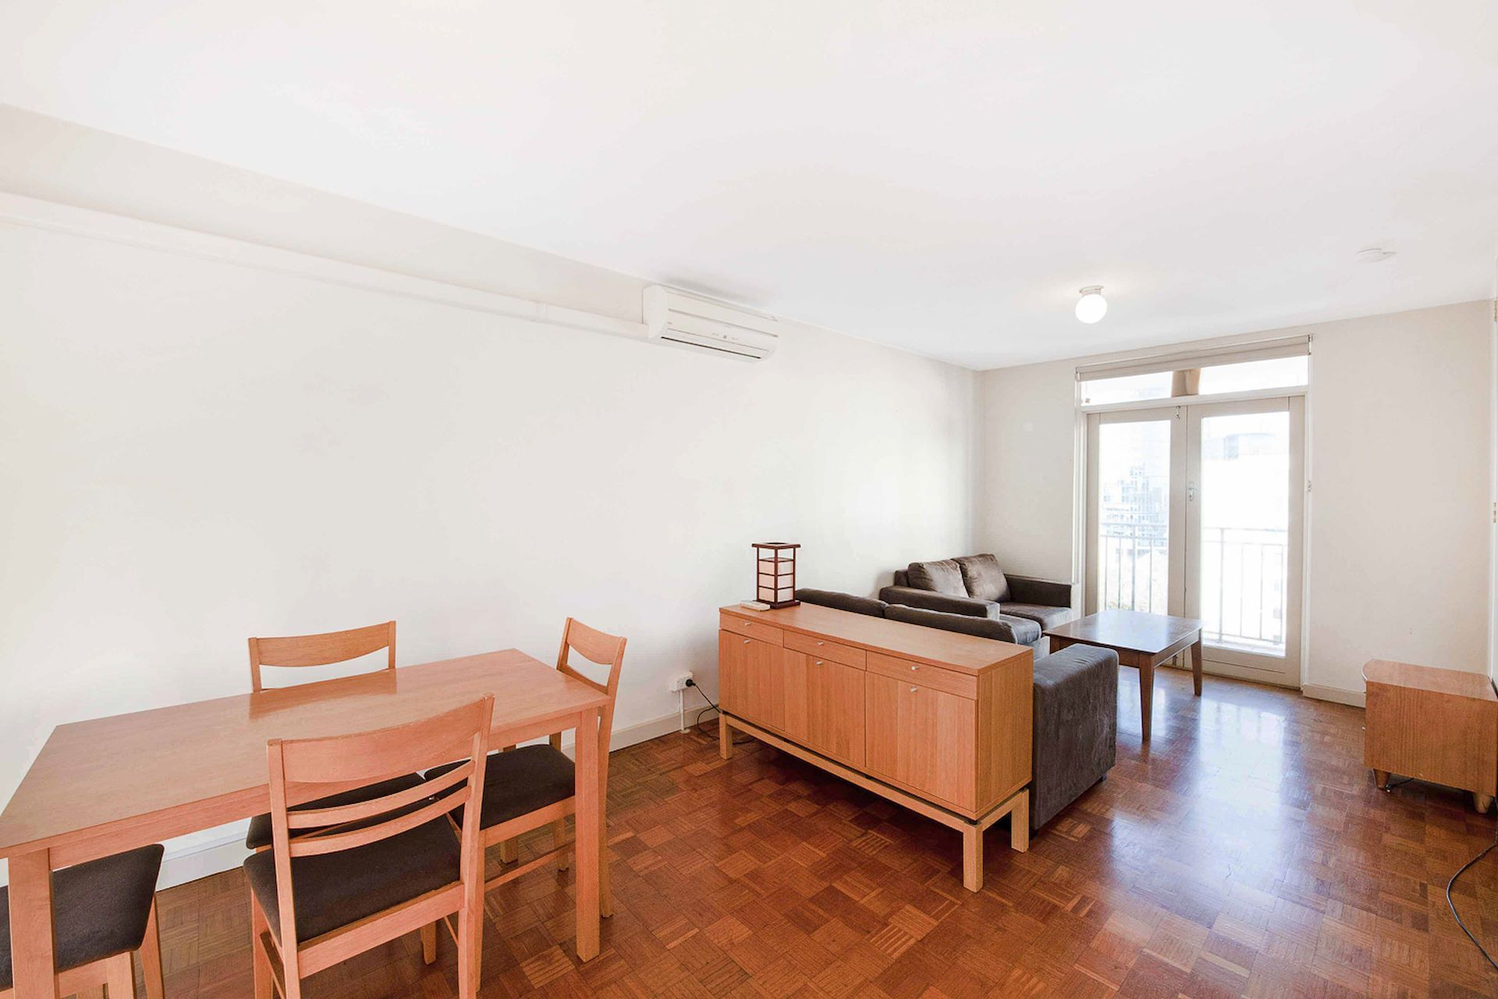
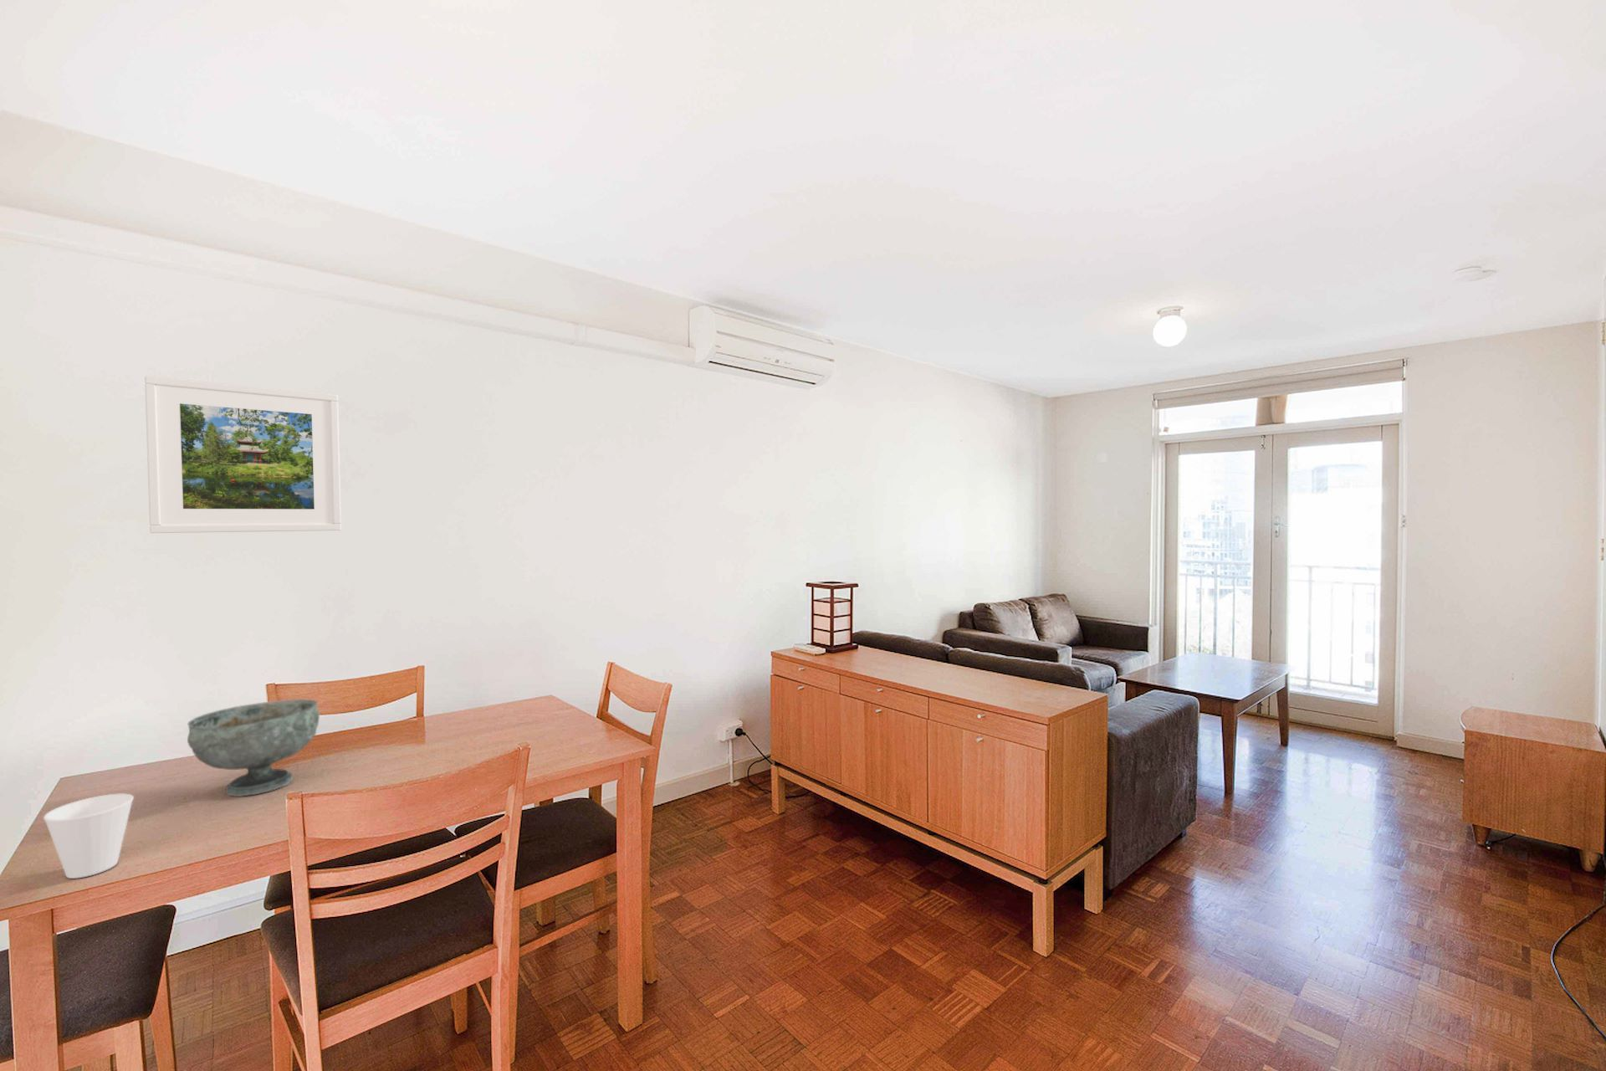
+ cup [43,794,135,880]
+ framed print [143,375,342,534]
+ decorative bowl [186,698,320,797]
